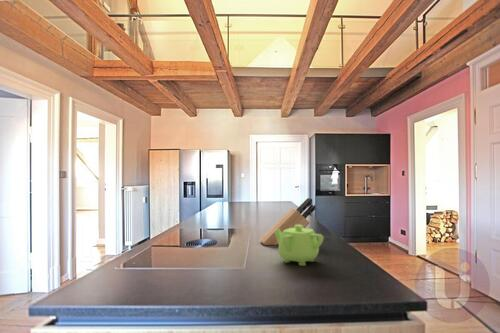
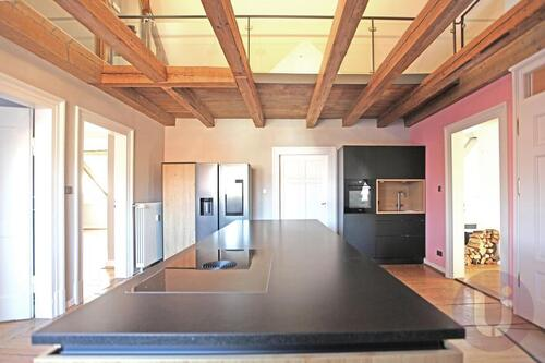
- knife block [259,197,317,246]
- teapot [274,225,325,267]
